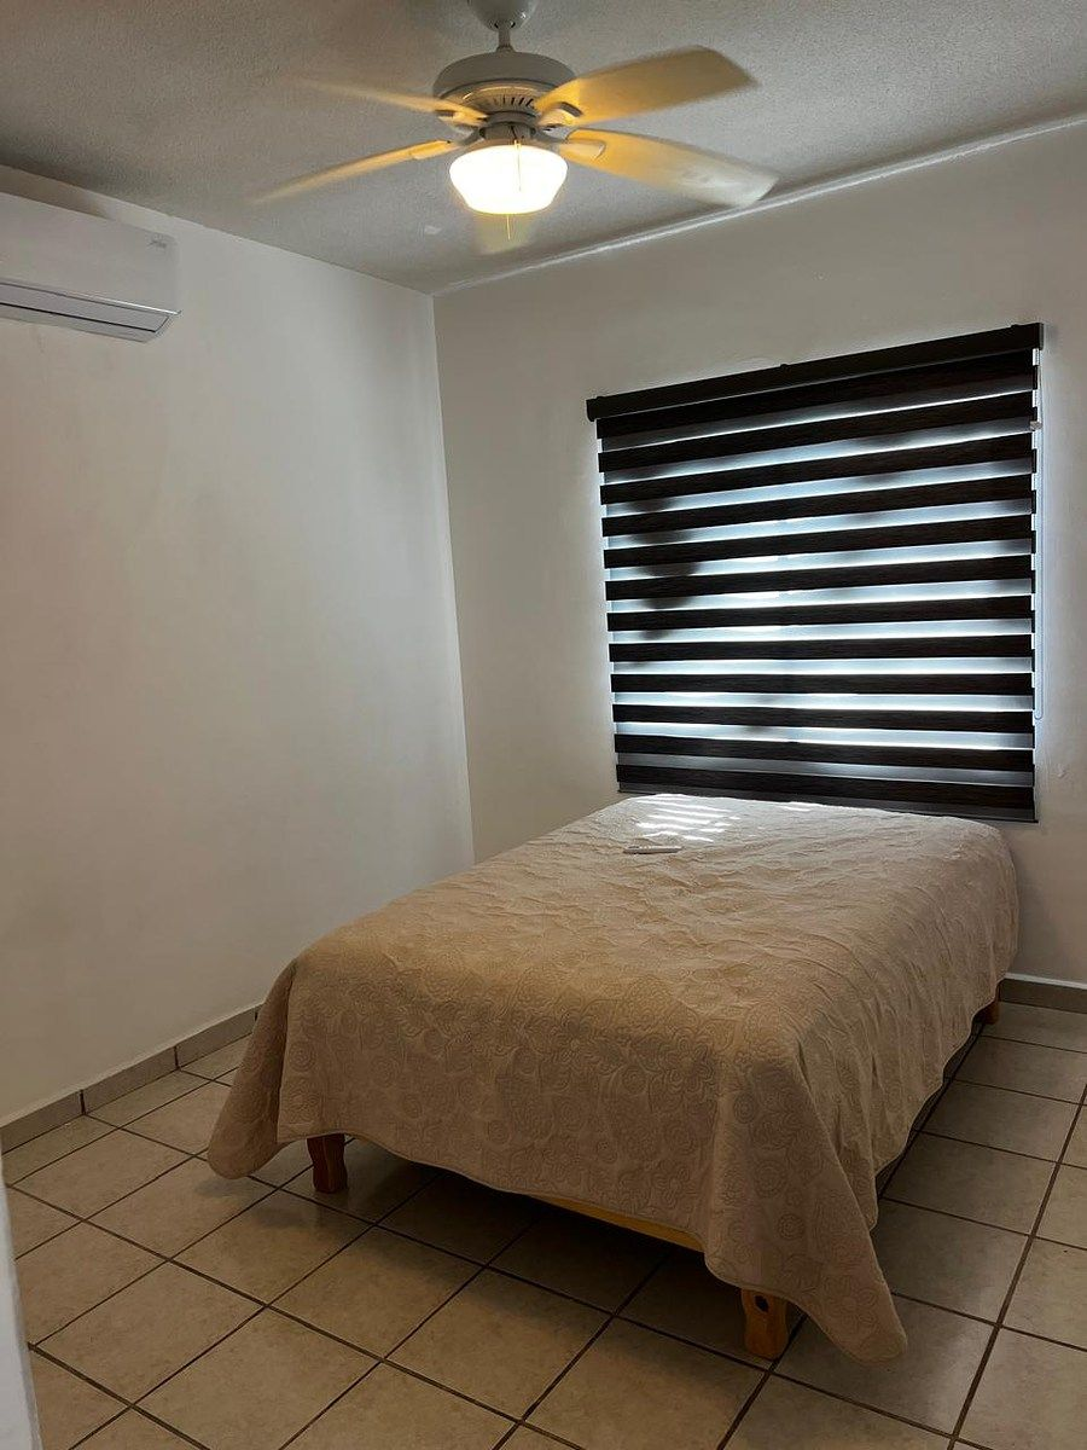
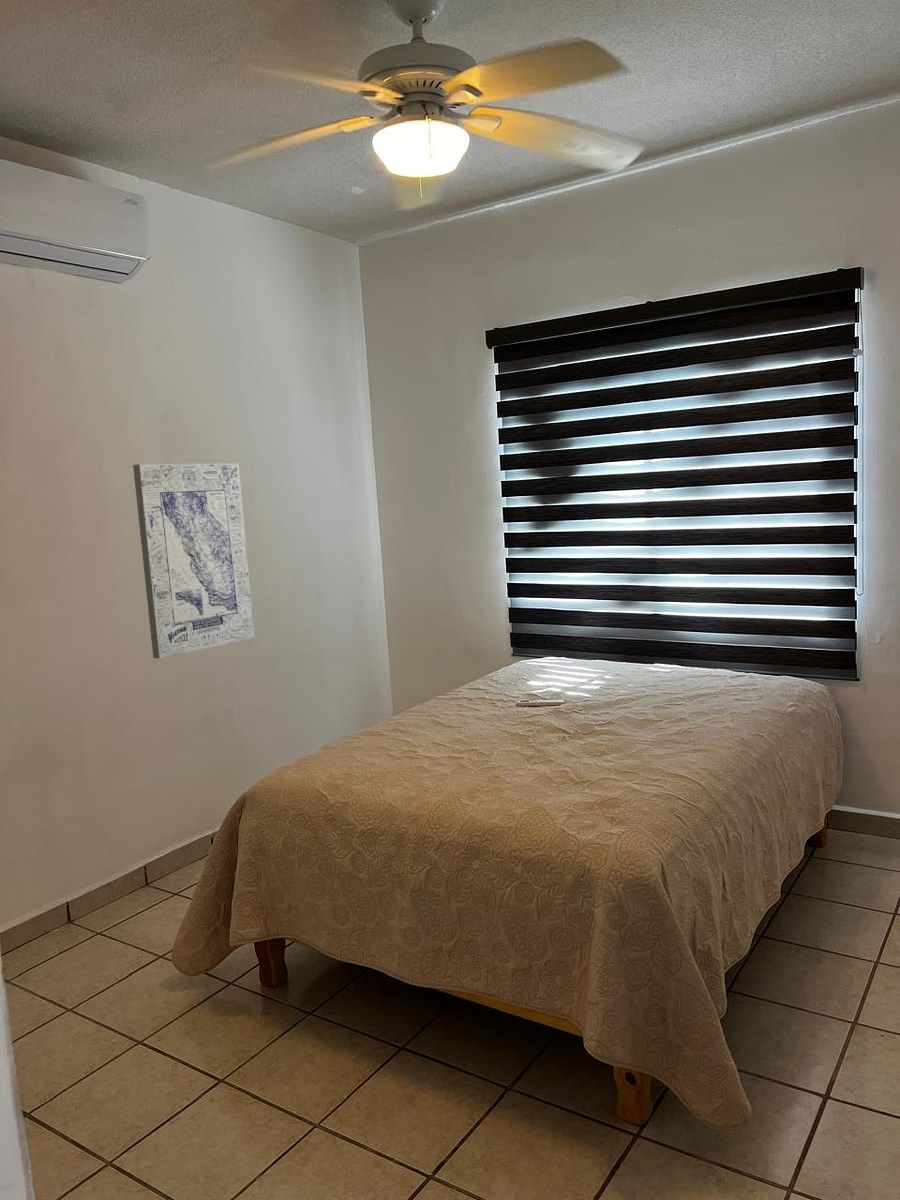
+ wall art [132,462,256,660]
